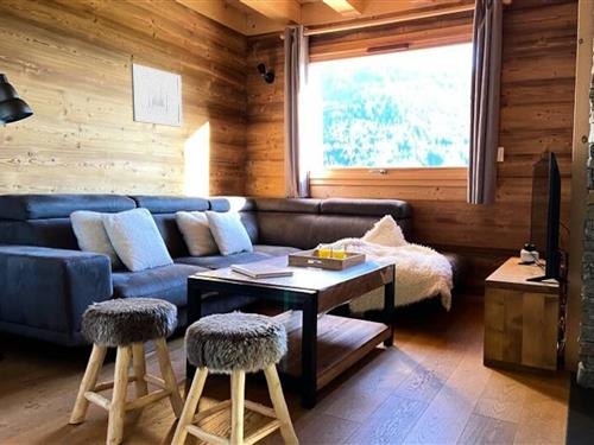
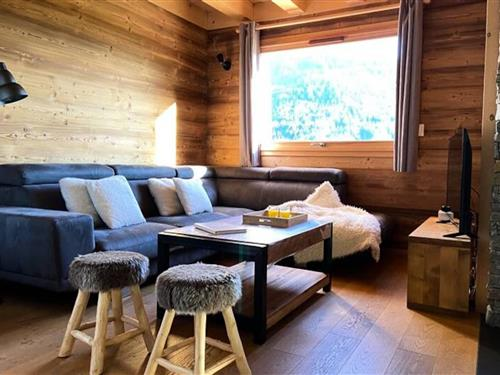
- wall art [129,63,183,128]
